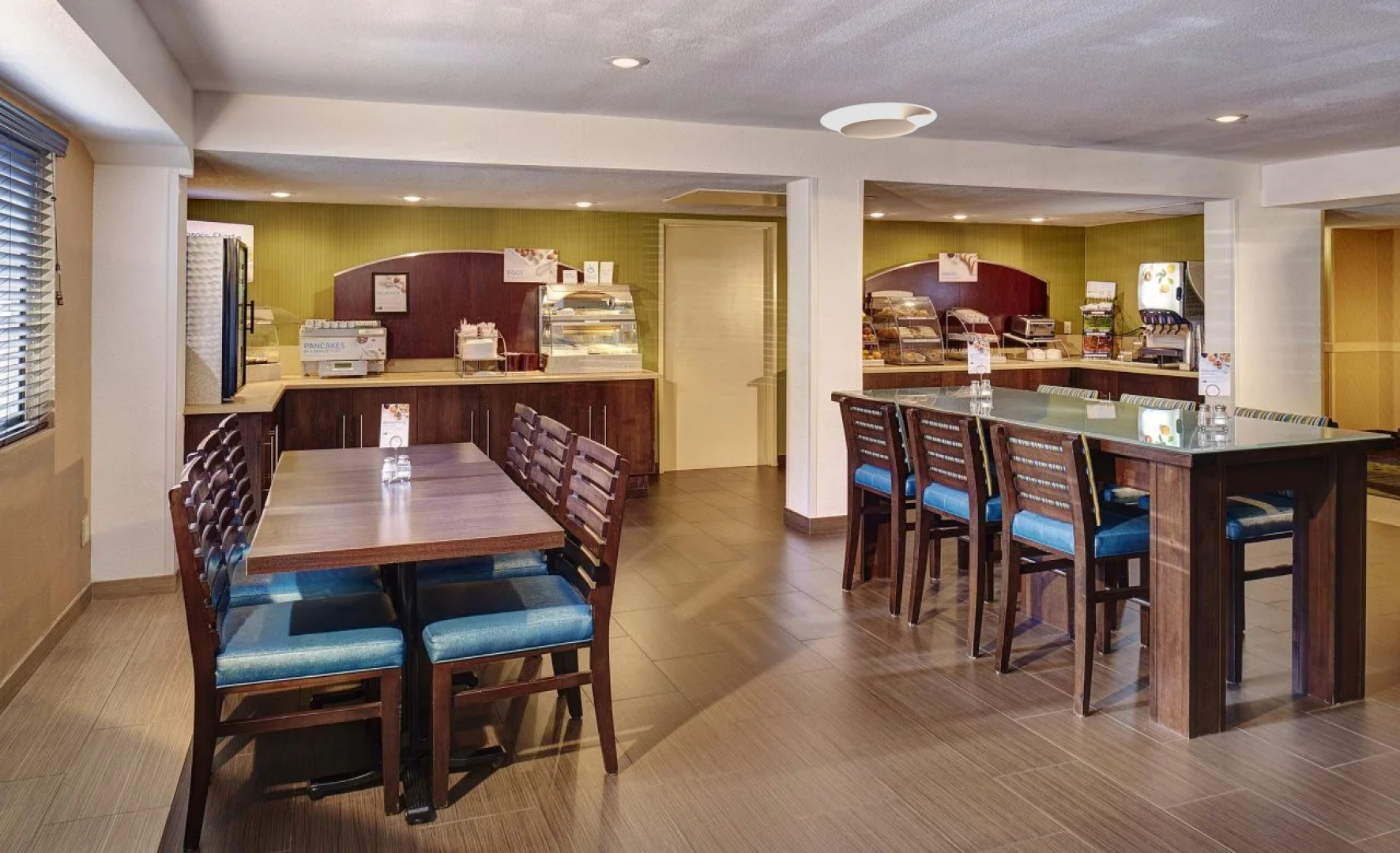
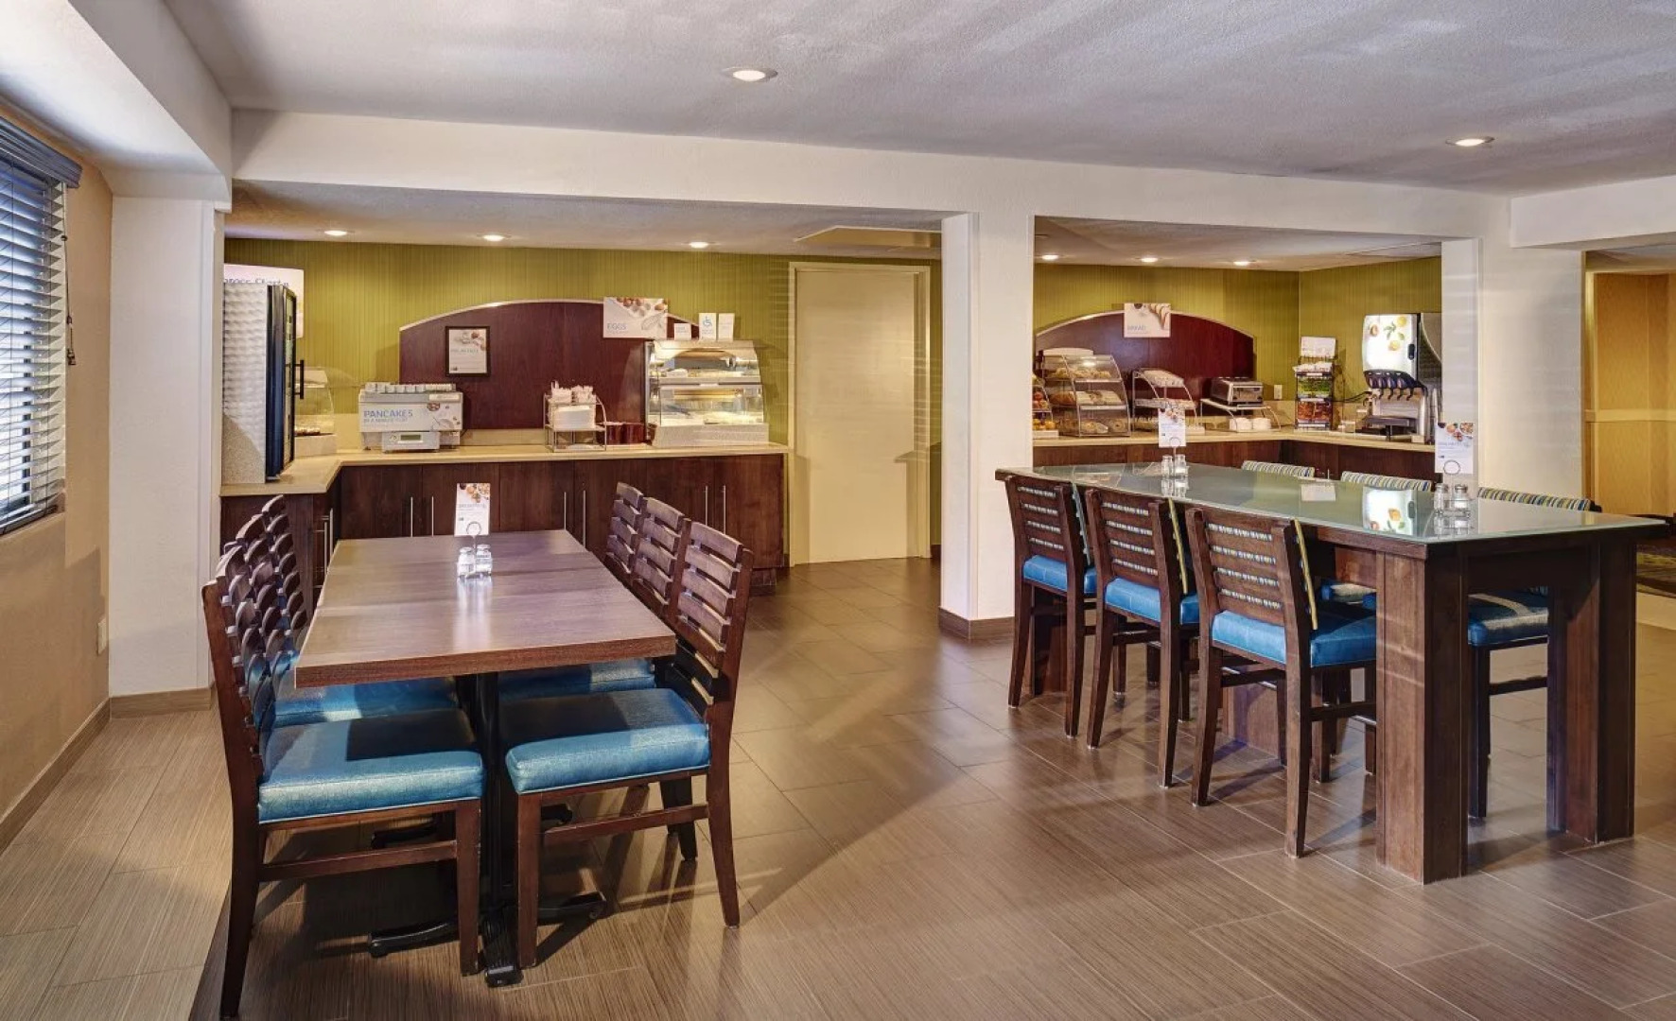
- ceiling light [819,102,938,139]
